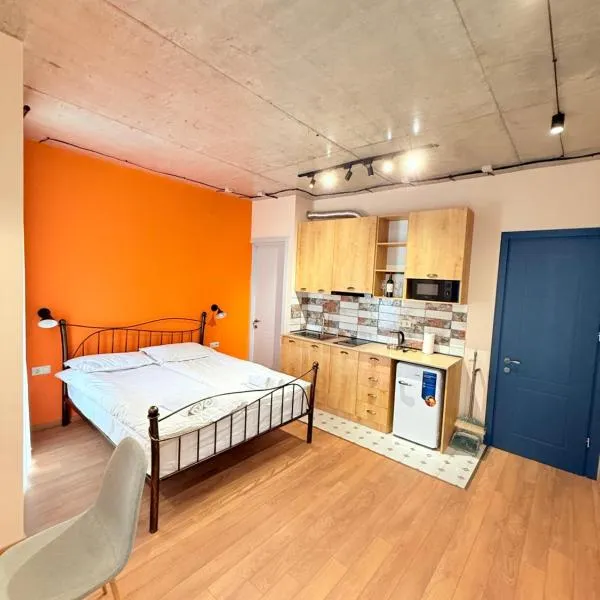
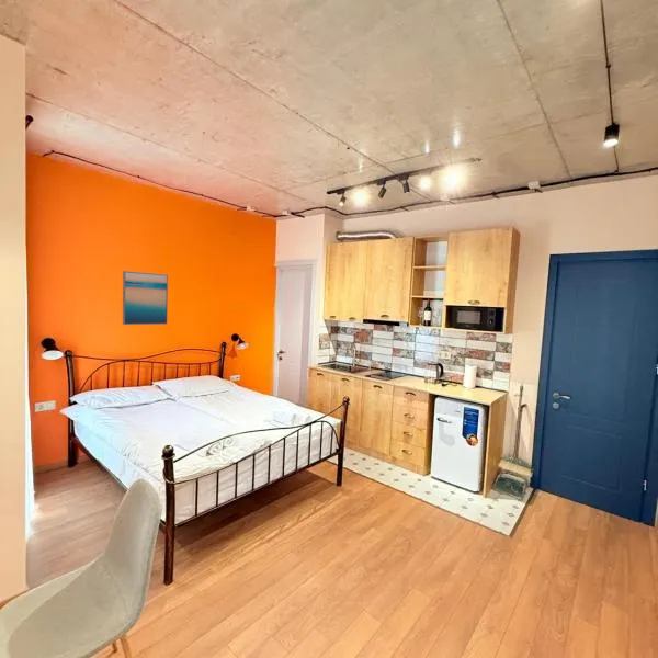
+ wall art [122,270,169,326]
